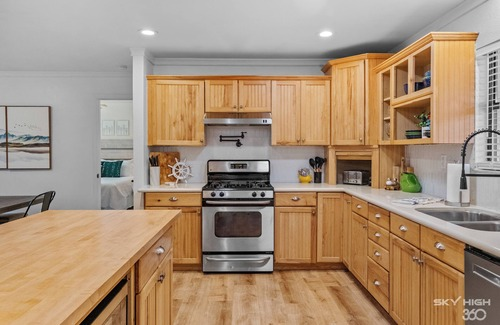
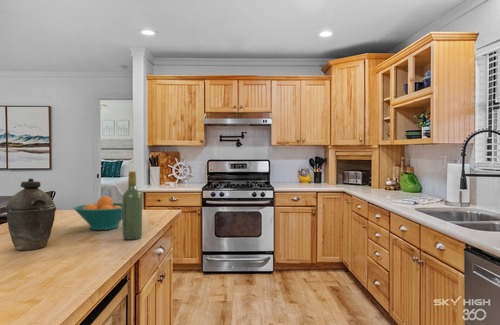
+ fruit bowl [73,195,122,231]
+ kettle [4,177,57,251]
+ wine bottle [121,171,143,240]
